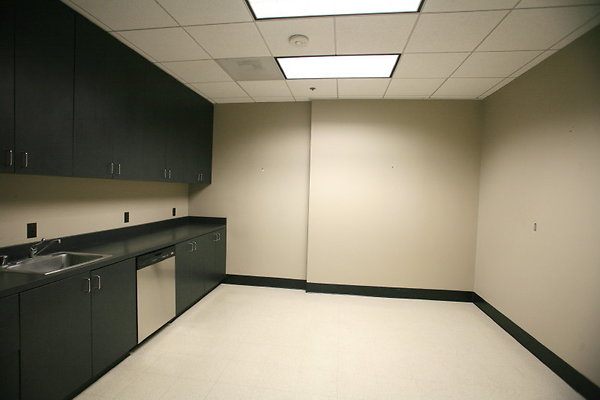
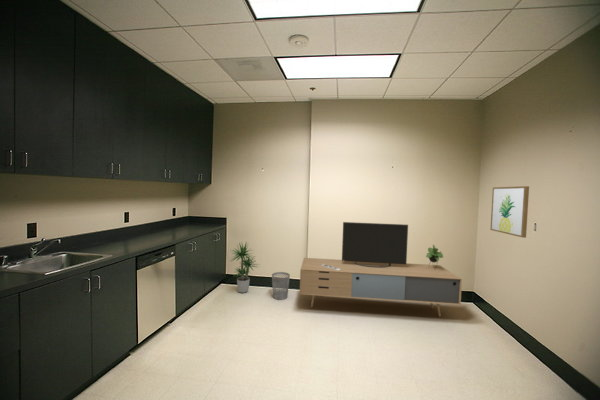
+ media console [299,221,463,318]
+ wastebasket [271,271,291,301]
+ wall art [489,185,530,239]
+ potted plant [229,241,261,294]
